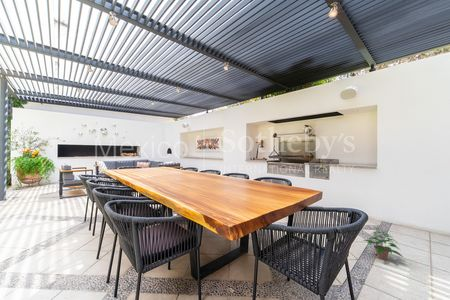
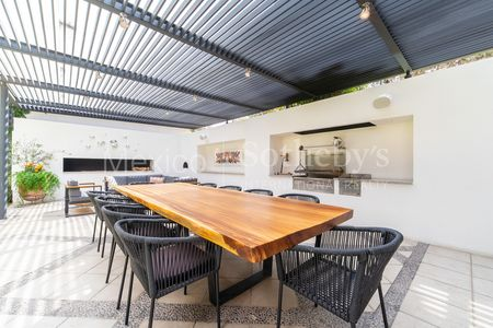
- potted plant [362,226,404,261]
